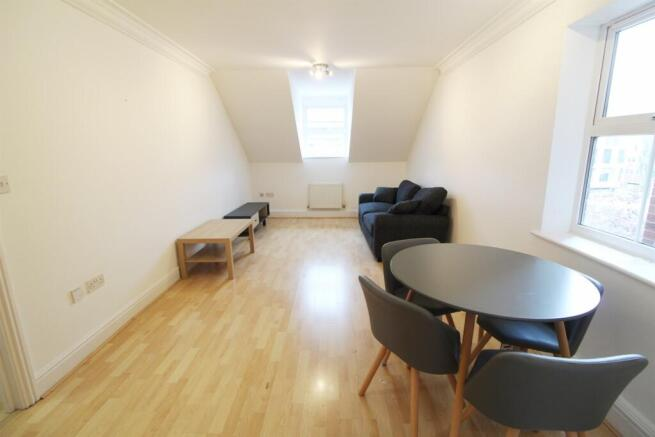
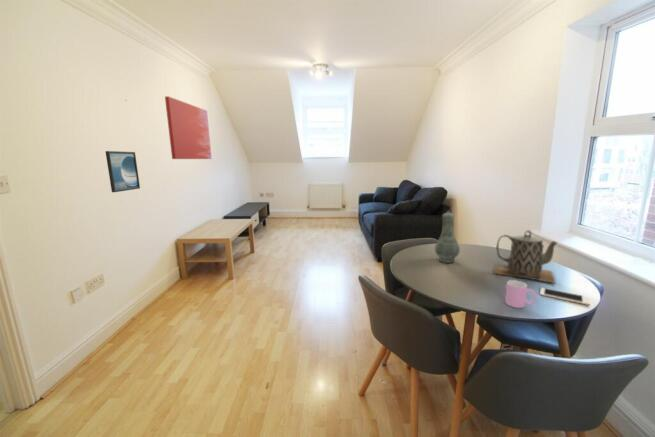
+ cell phone [539,287,591,306]
+ wall art [164,95,212,160]
+ teapot [492,229,559,284]
+ cup [504,279,537,309]
+ vase [434,210,461,264]
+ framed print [105,150,141,193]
